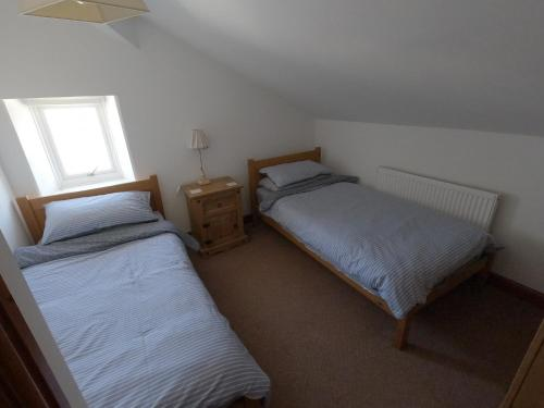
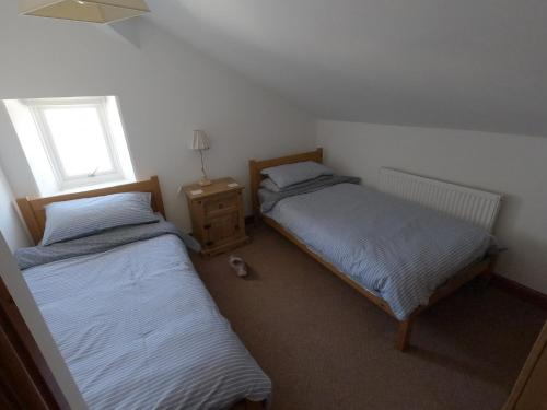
+ shoe [228,254,248,277]
